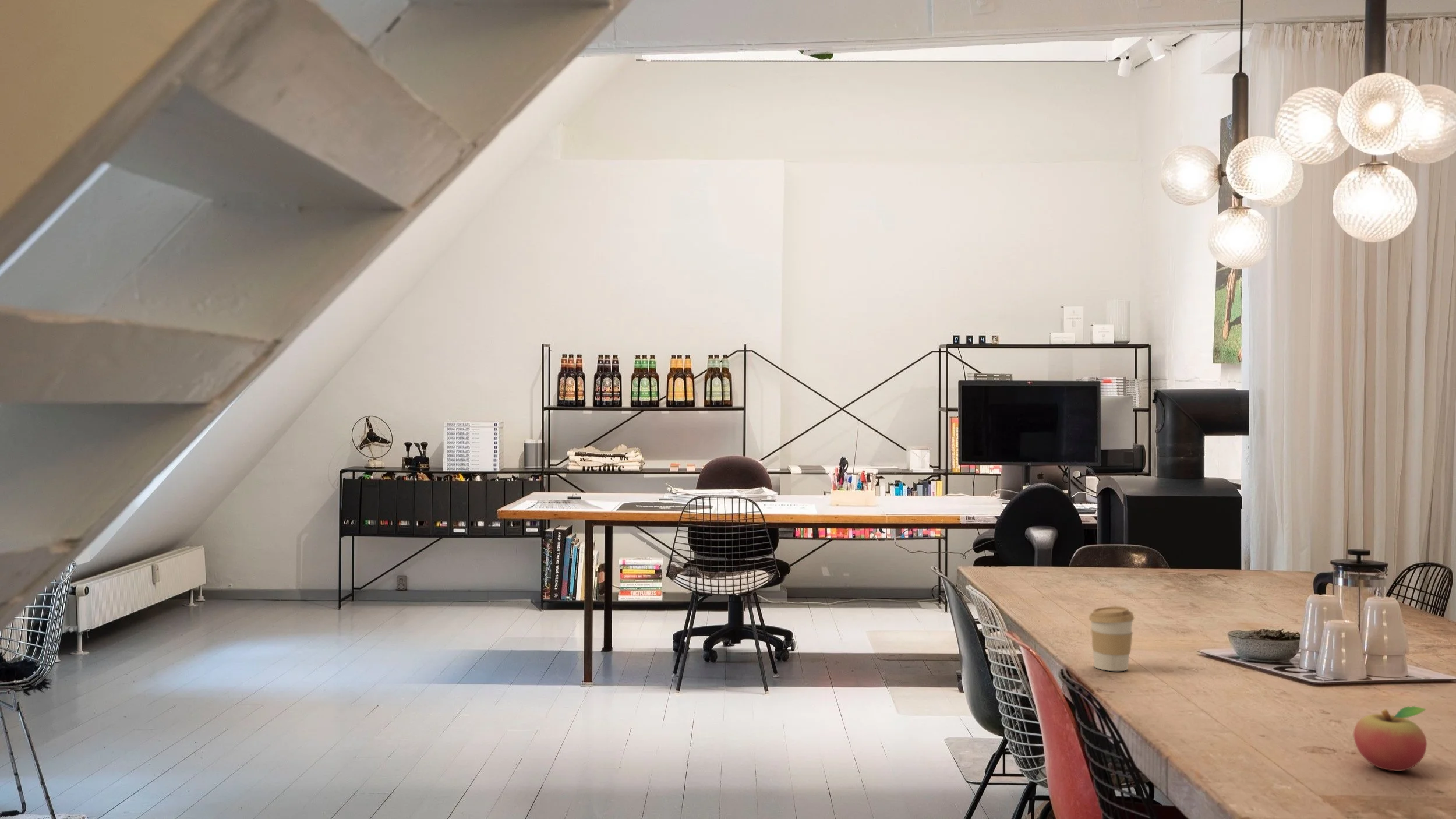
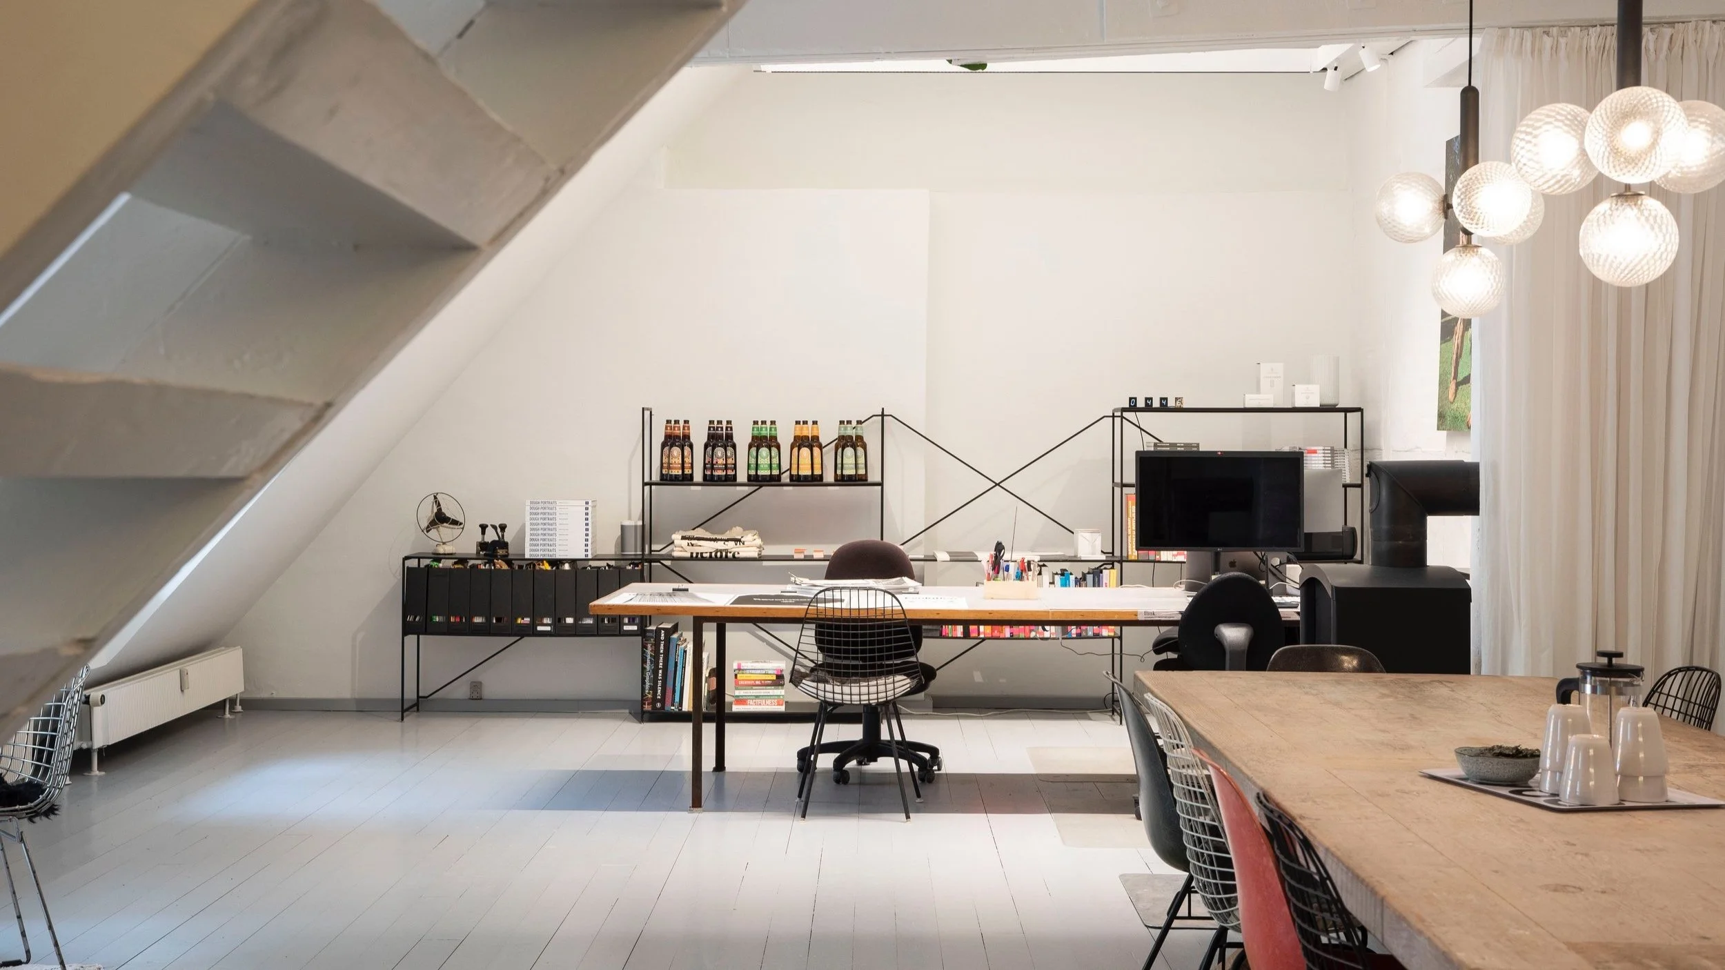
- coffee cup [1089,606,1135,672]
- fruit [1353,705,1427,772]
